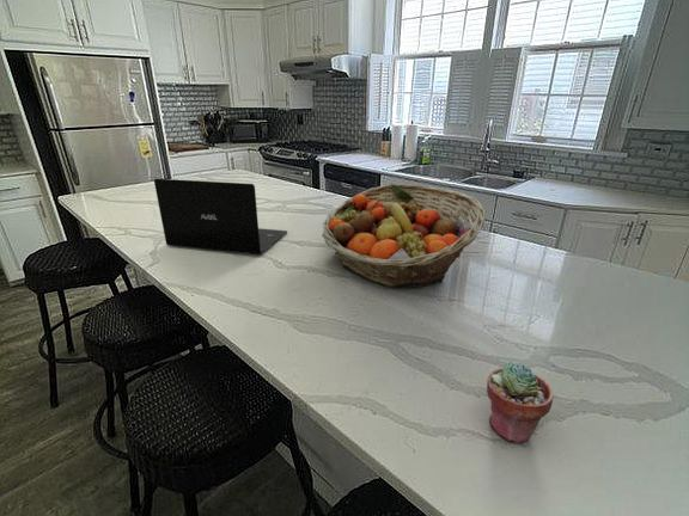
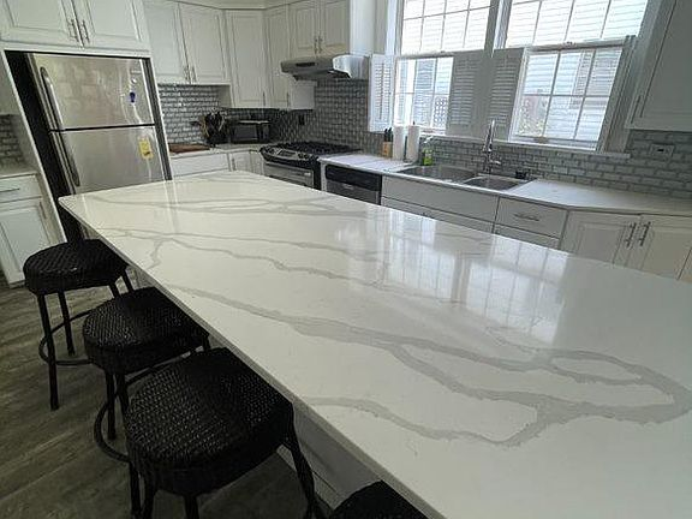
- laptop [153,178,288,256]
- potted succulent [486,361,555,447]
- fruit basket [321,183,487,288]
